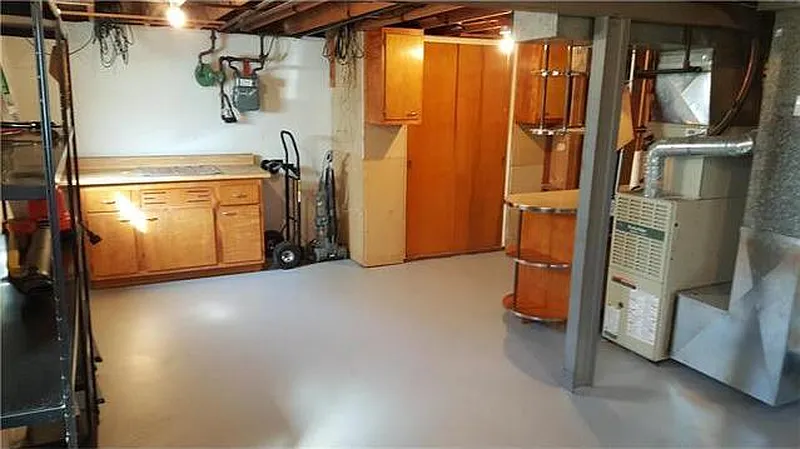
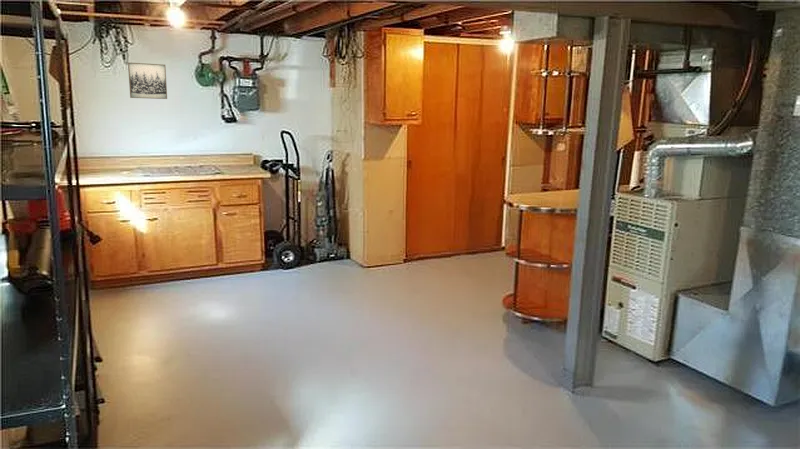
+ wall art [127,62,168,100]
